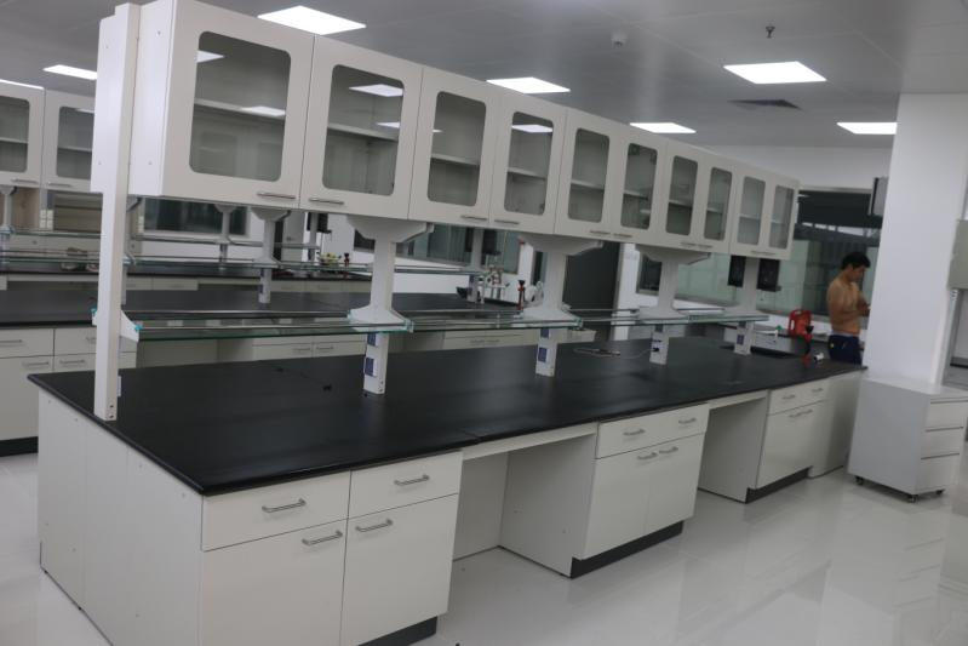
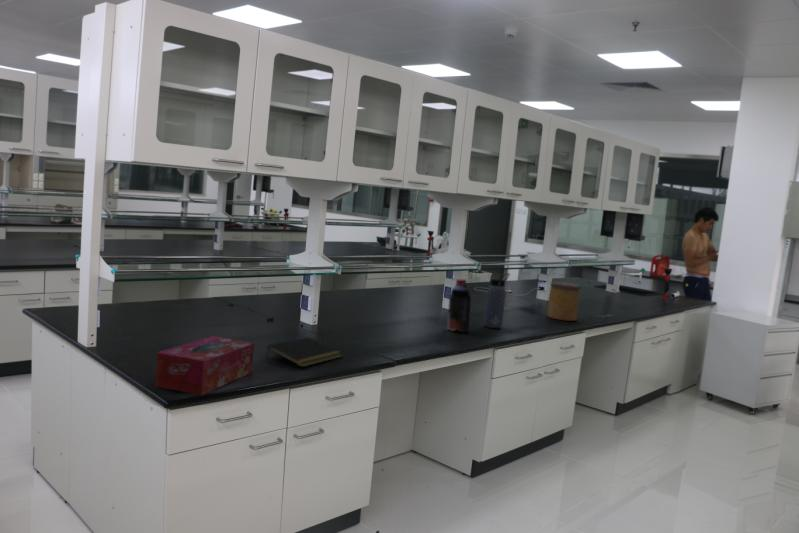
+ jar [546,281,582,322]
+ notepad [265,336,343,368]
+ water bottle [483,272,511,329]
+ tissue box [154,335,255,396]
+ bottle [446,278,472,333]
